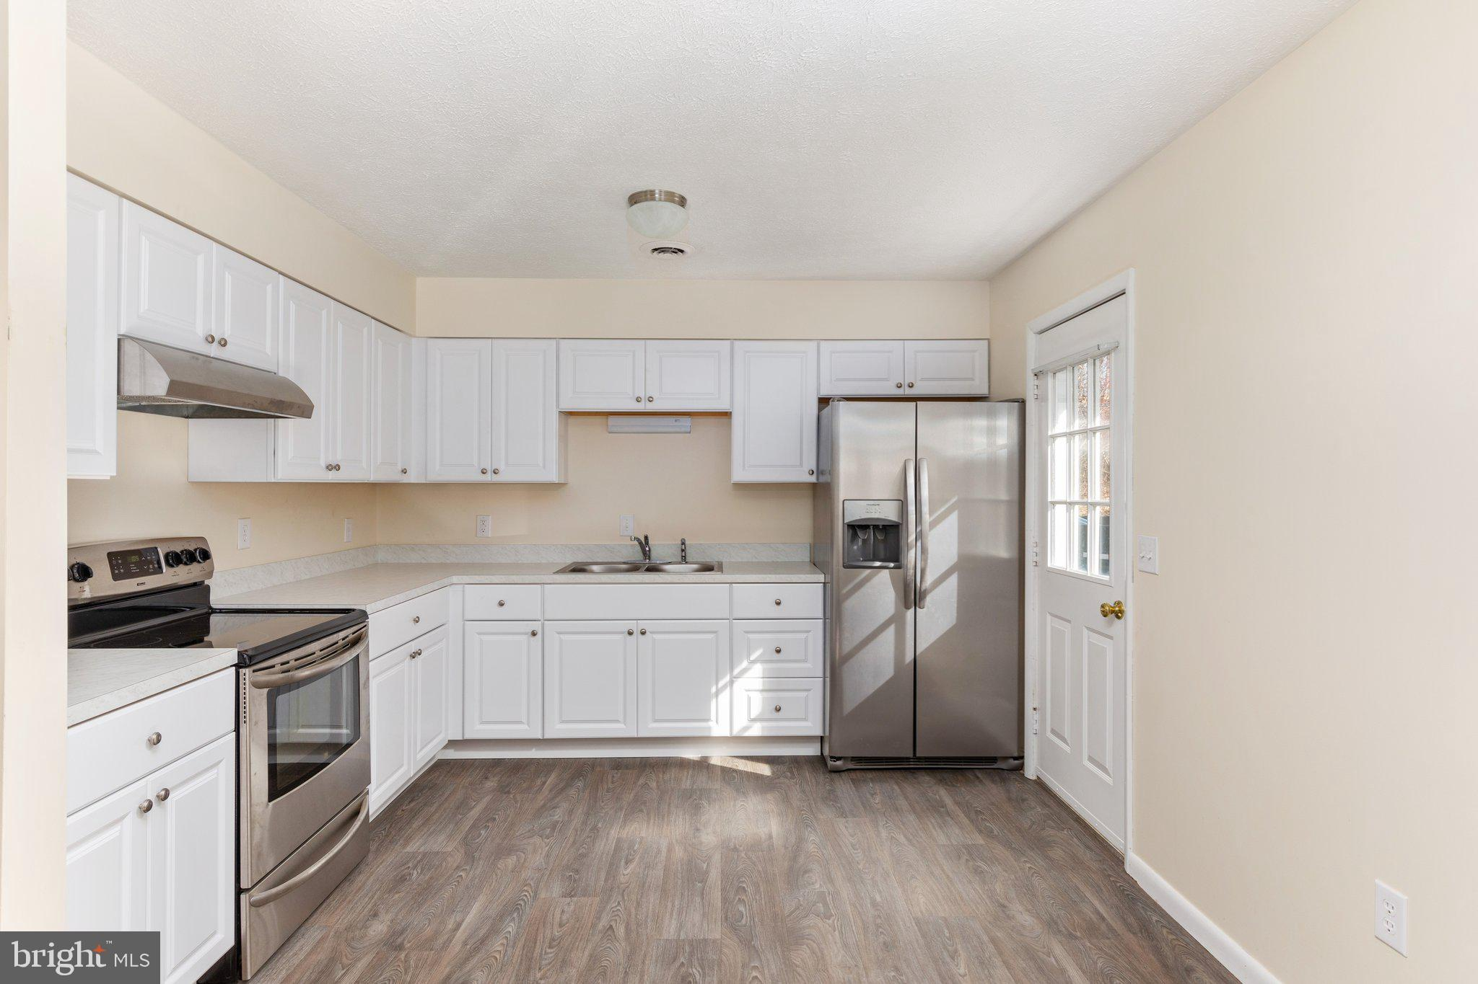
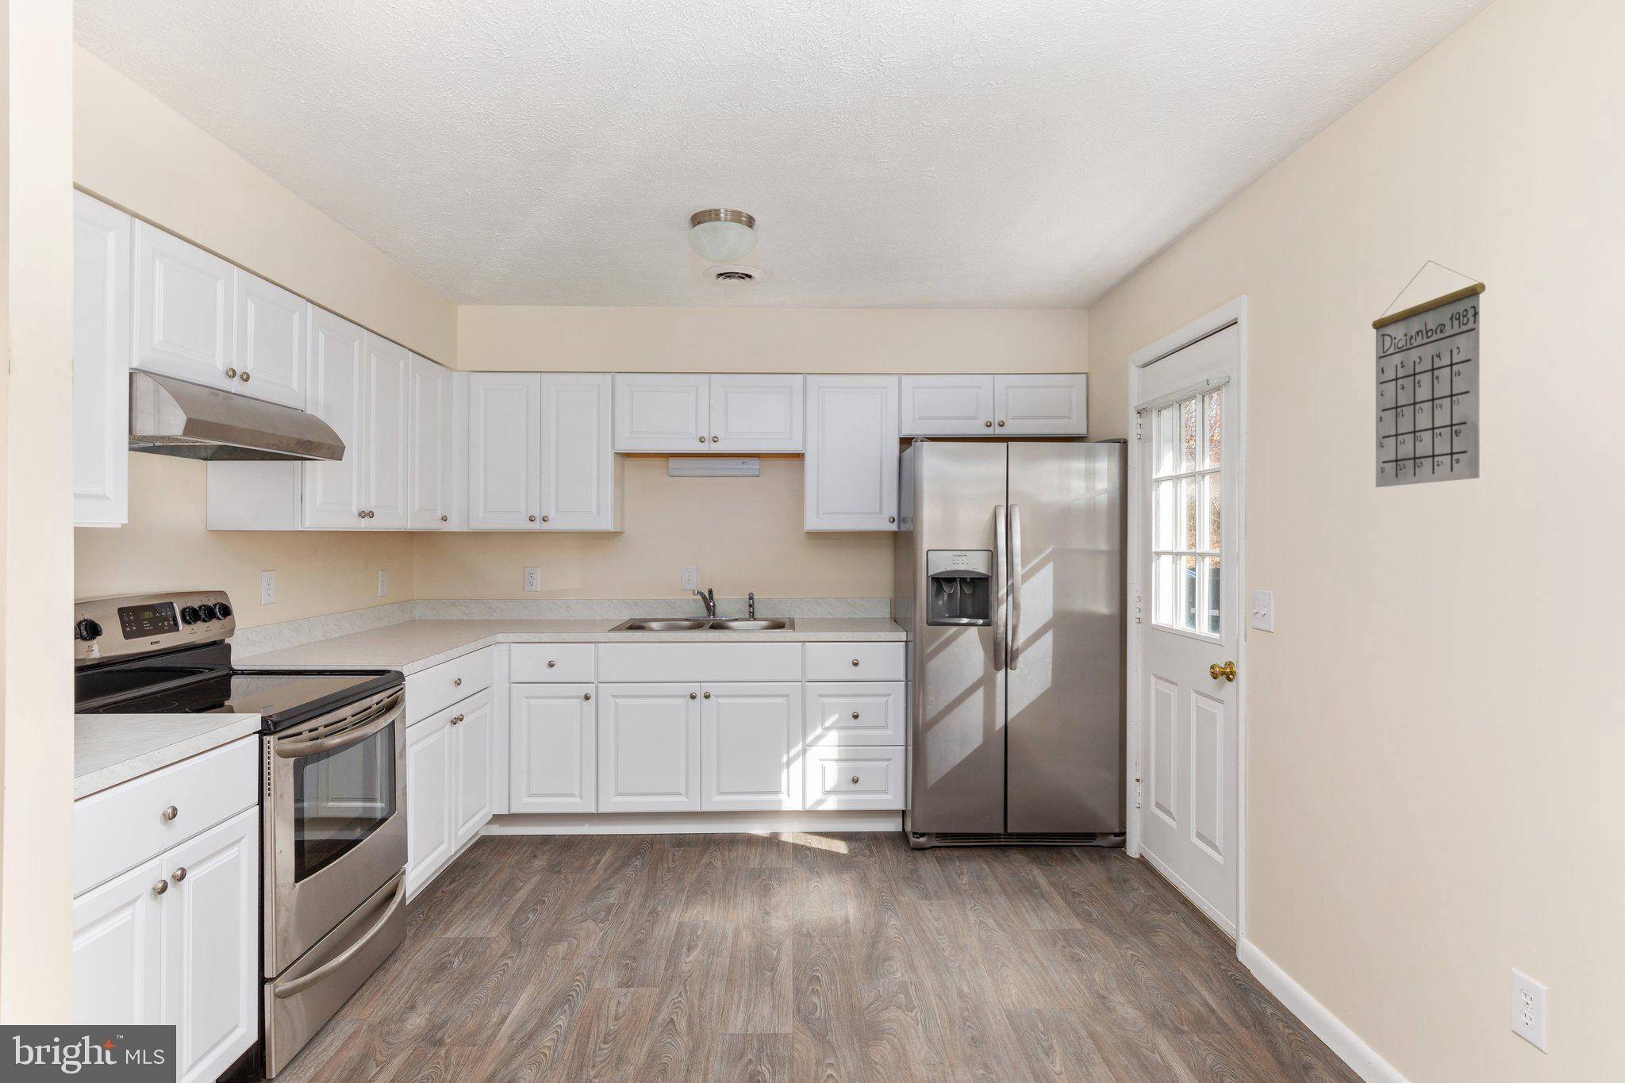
+ calendar [1371,260,1486,488]
